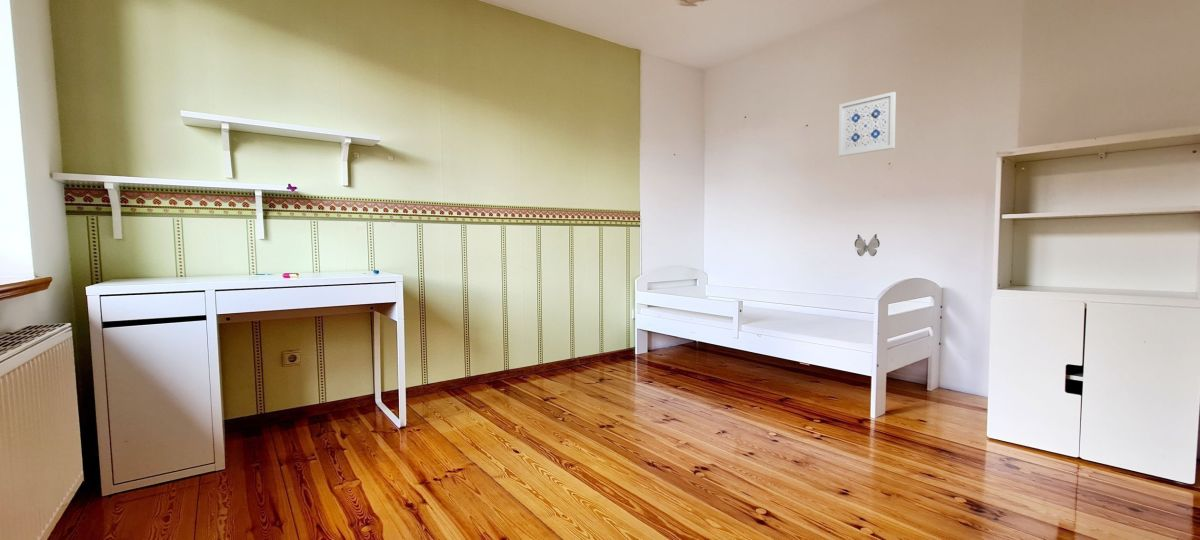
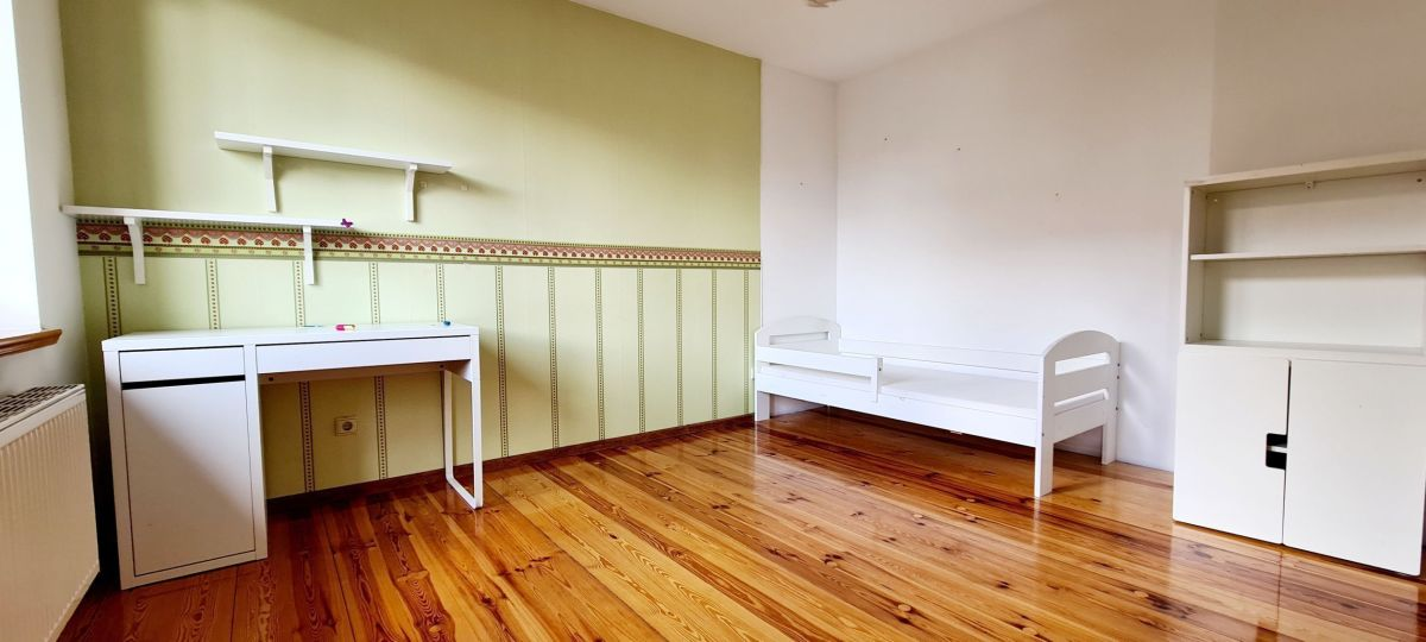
- wall art [838,91,897,157]
- decorative butterfly [854,233,881,257]
